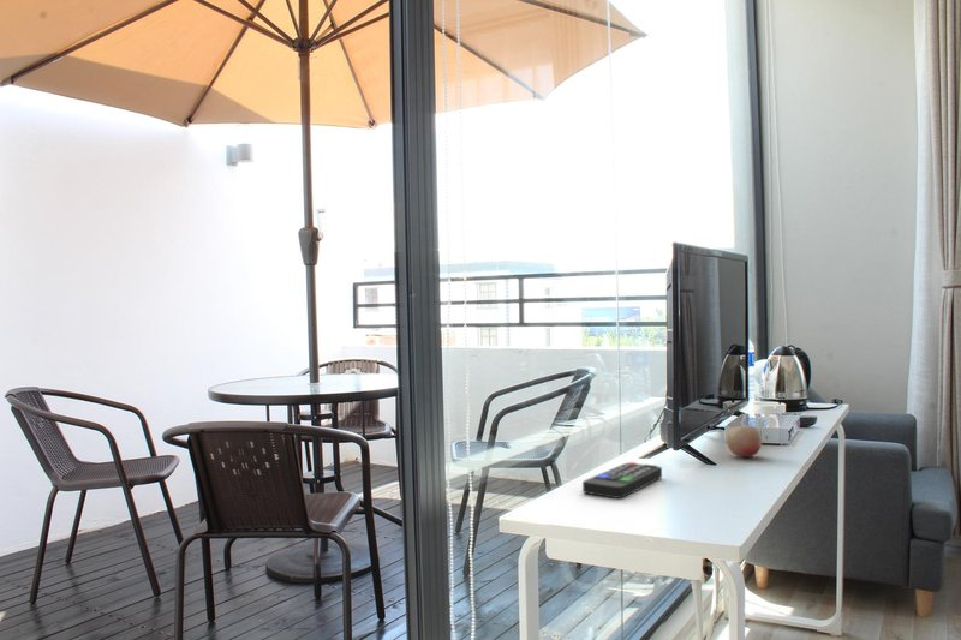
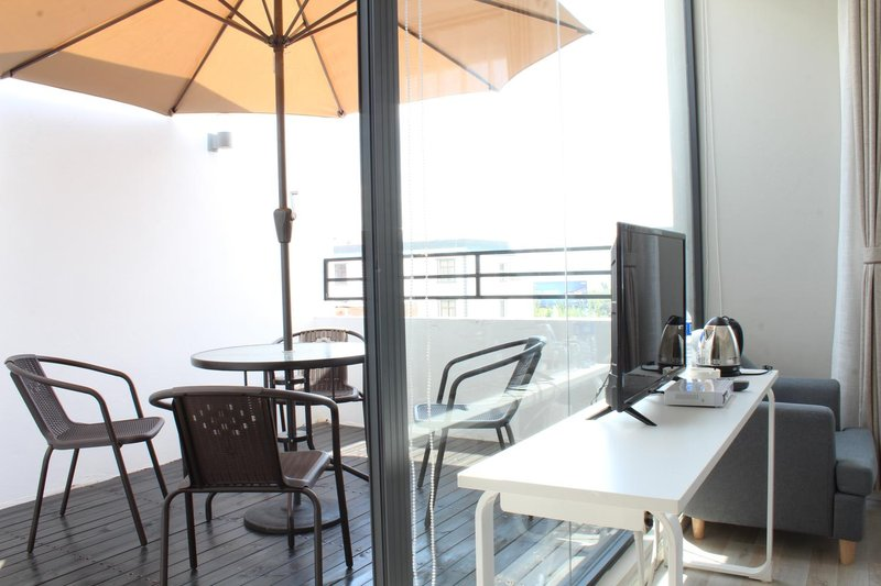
- fruit [726,424,763,459]
- remote control [581,461,663,500]
